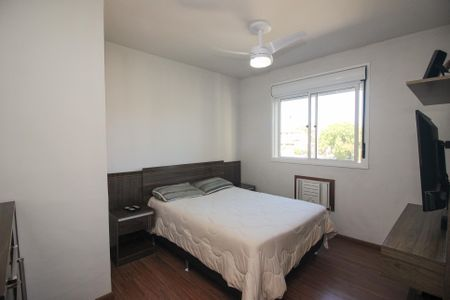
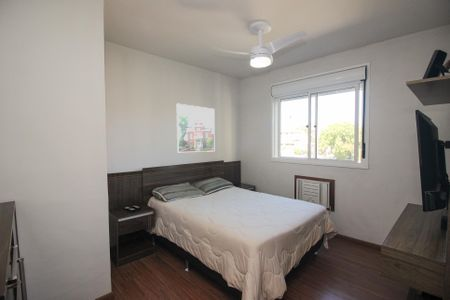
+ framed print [176,103,216,153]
